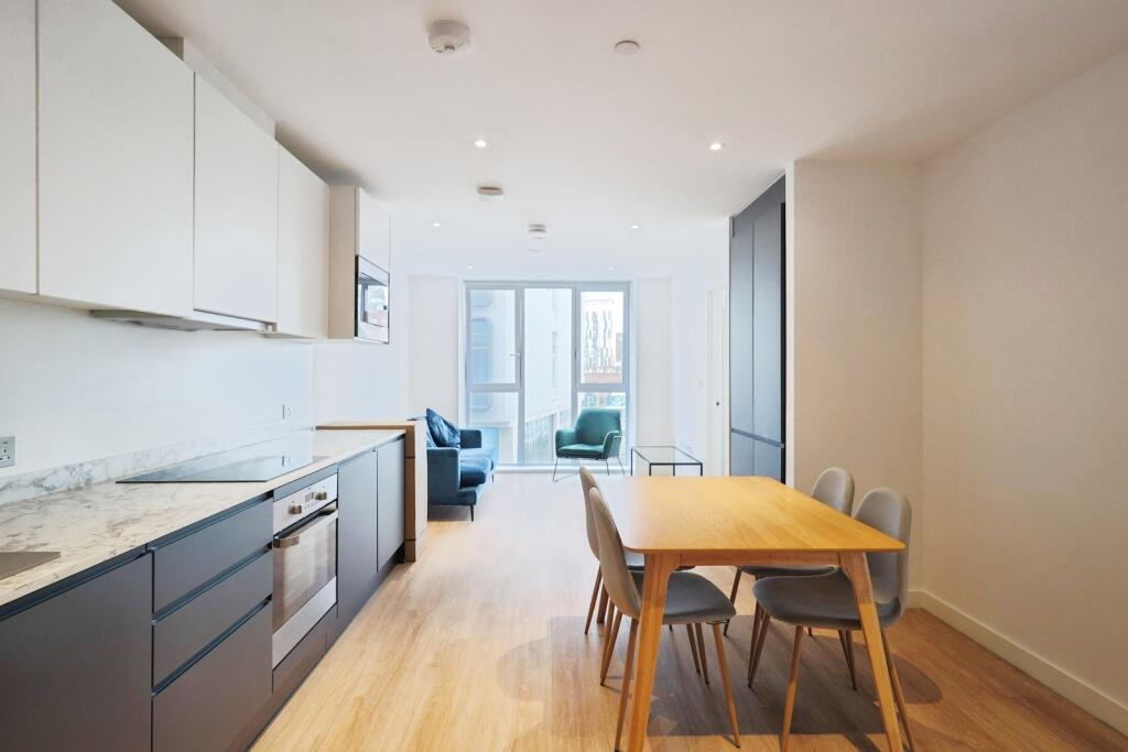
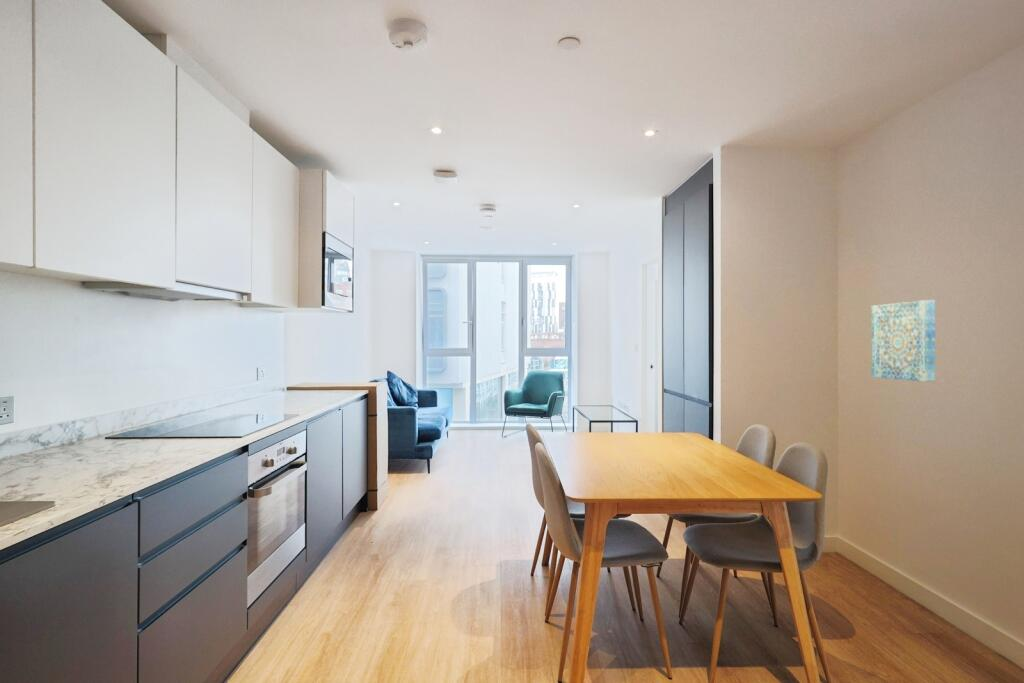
+ wall art [871,299,936,383]
